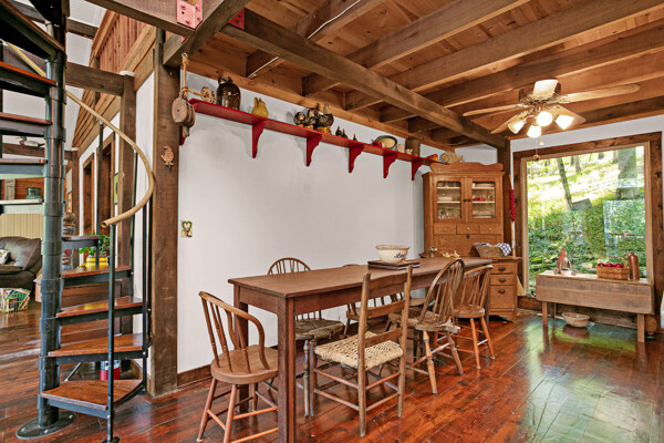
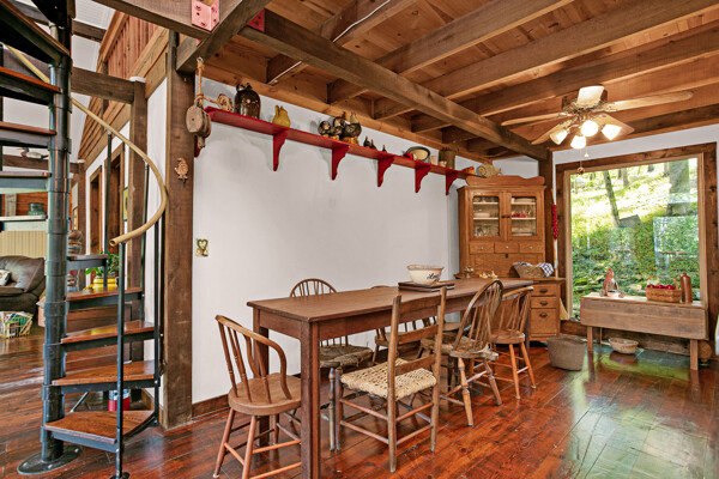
+ basket [545,335,587,371]
